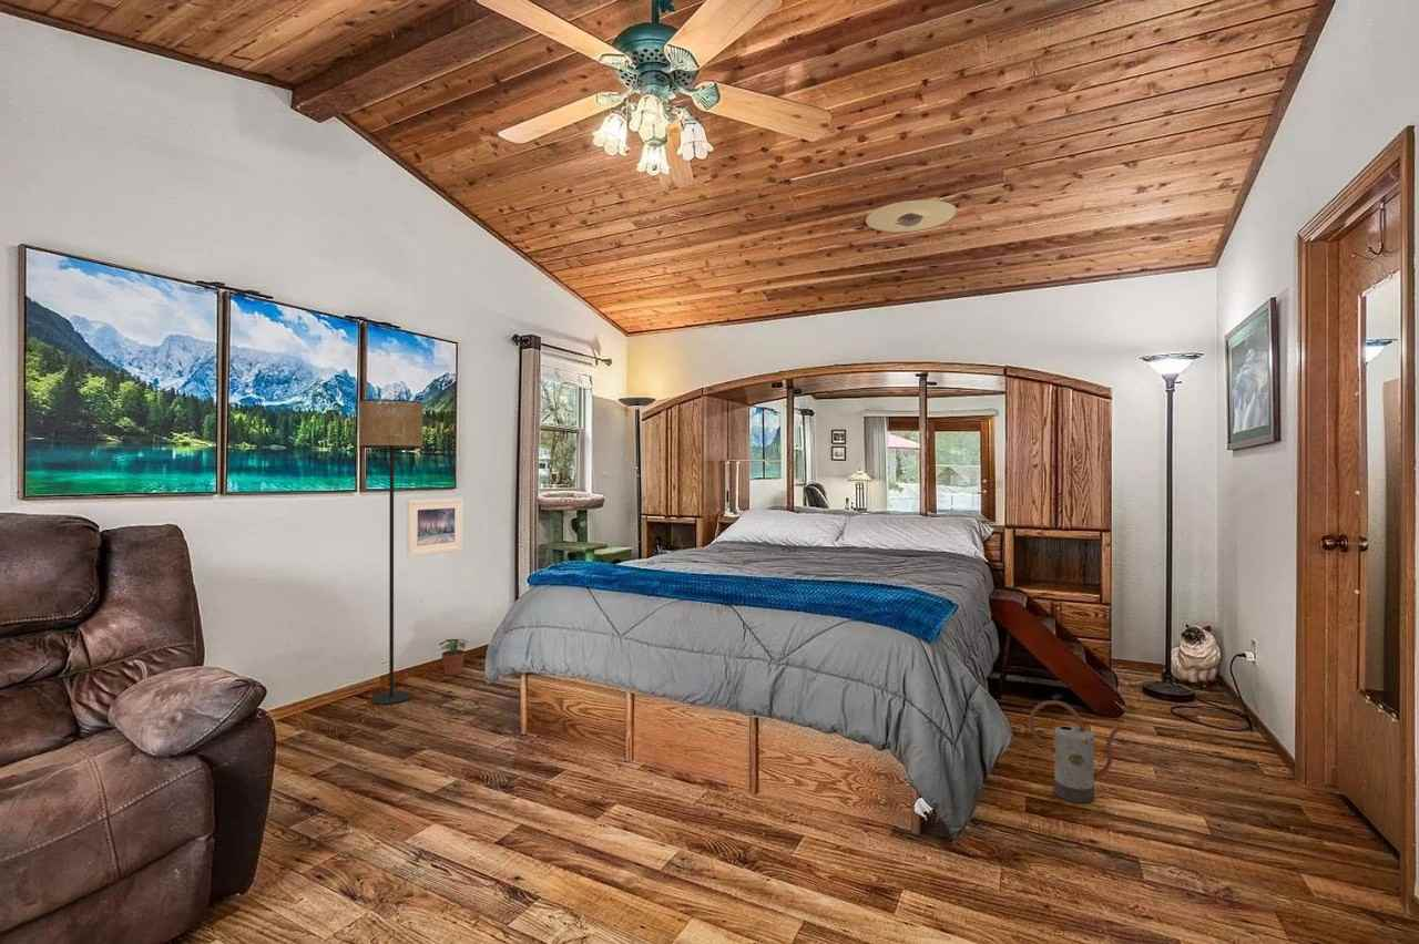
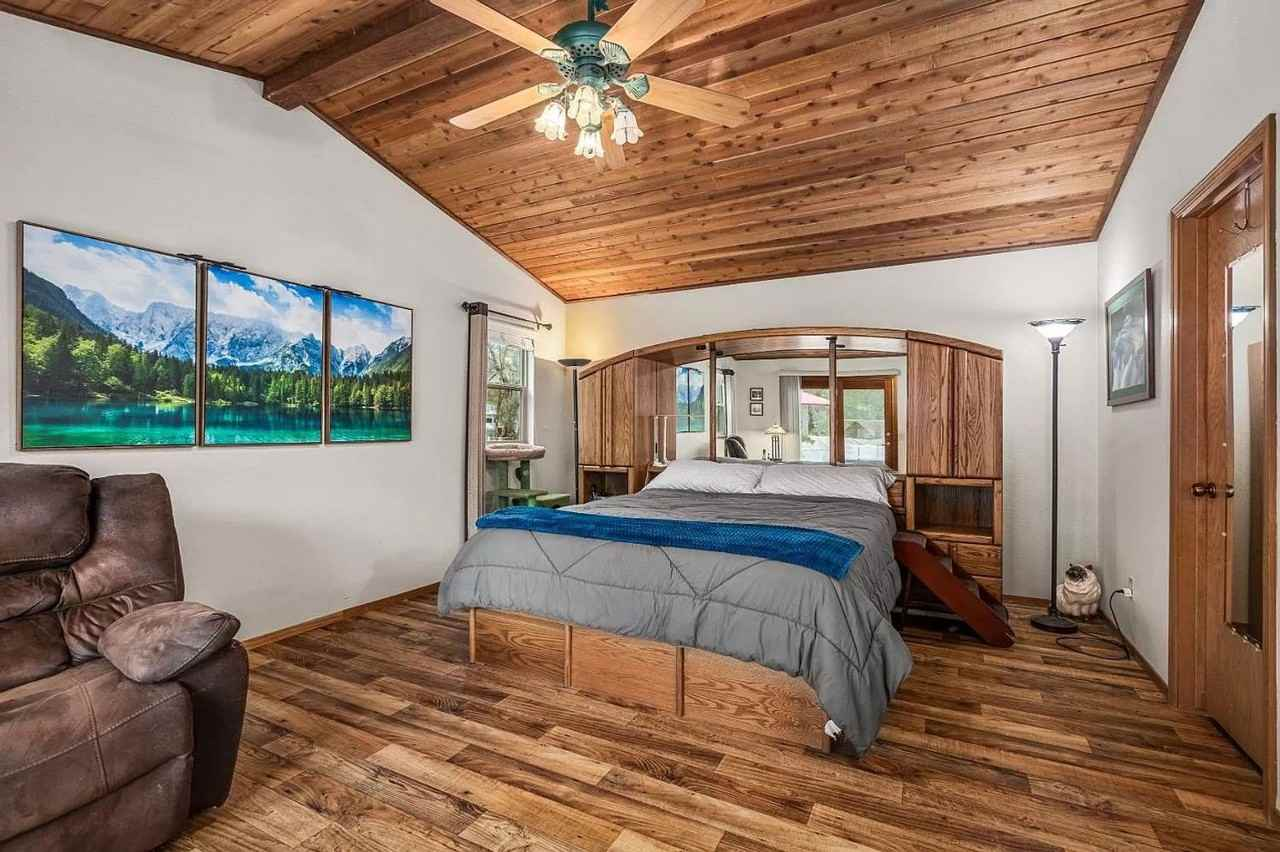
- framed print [406,497,465,557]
- floor lamp [358,398,423,706]
- recessed light [865,199,958,234]
- watering can [1028,700,1123,804]
- potted plant [438,638,470,677]
